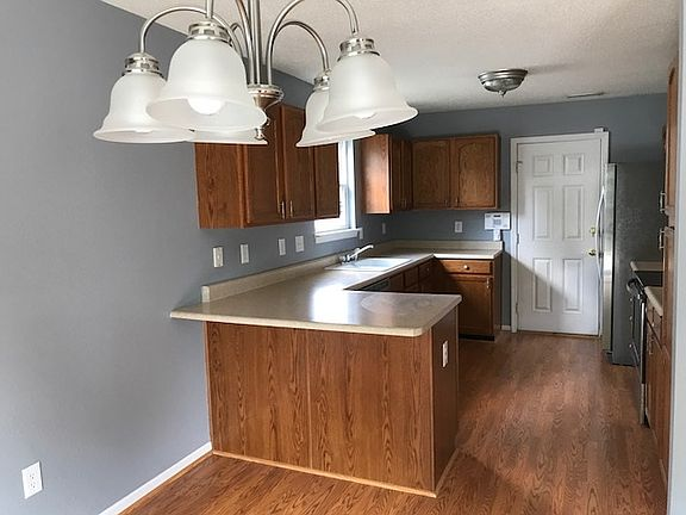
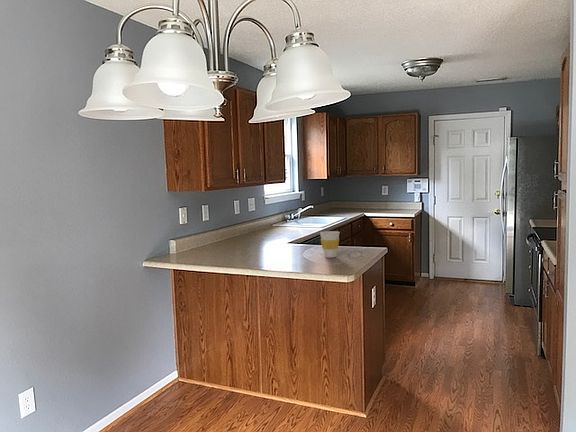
+ cup [319,230,341,259]
